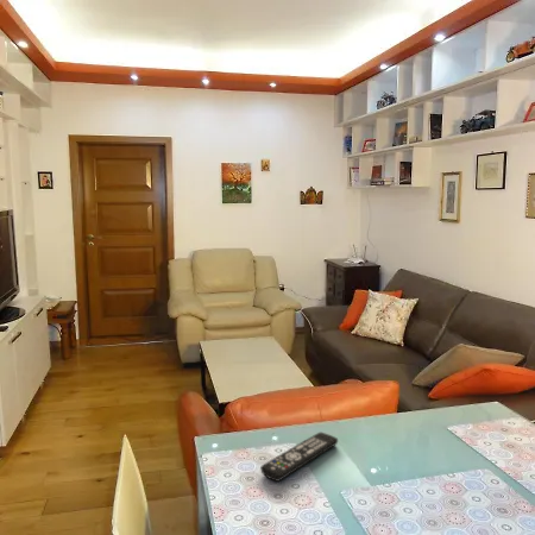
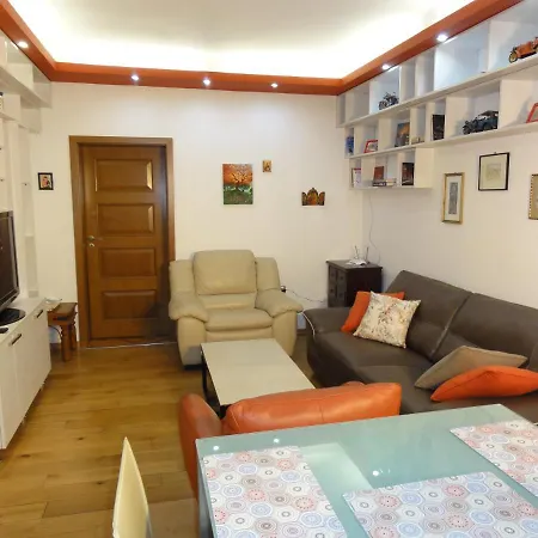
- remote control [259,432,339,483]
